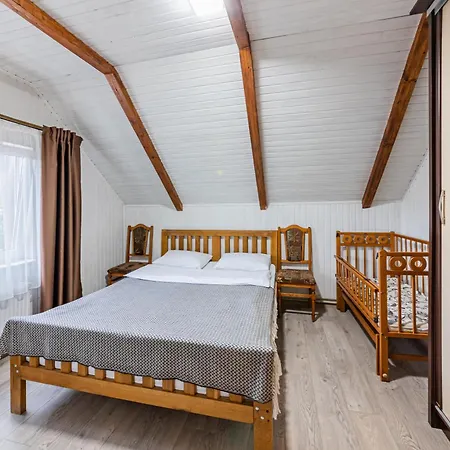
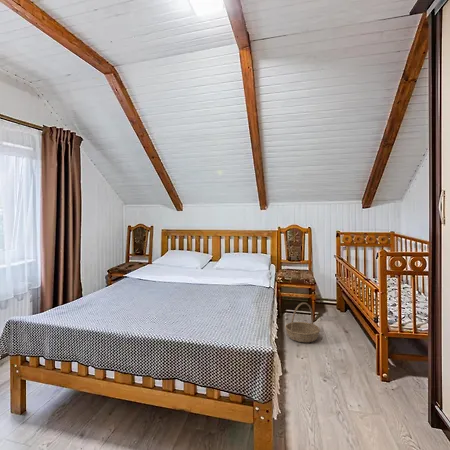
+ basket [284,301,321,343]
